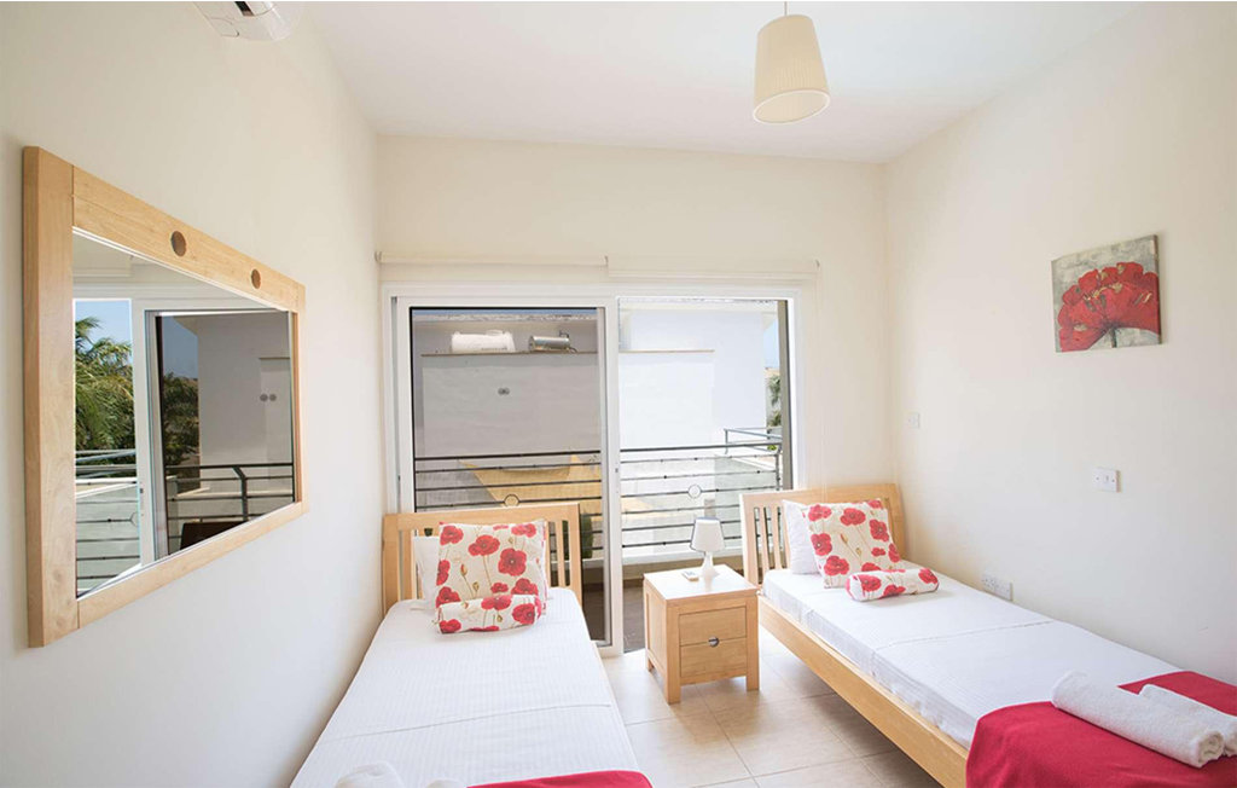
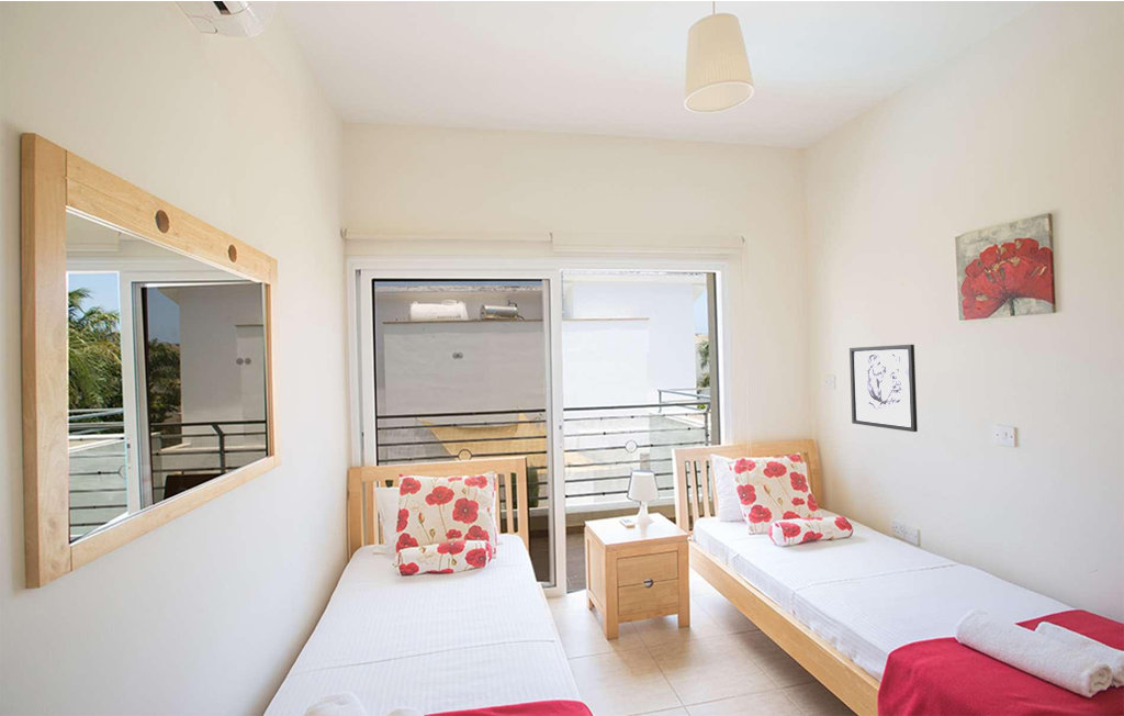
+ wall art [848,344,919,433]
